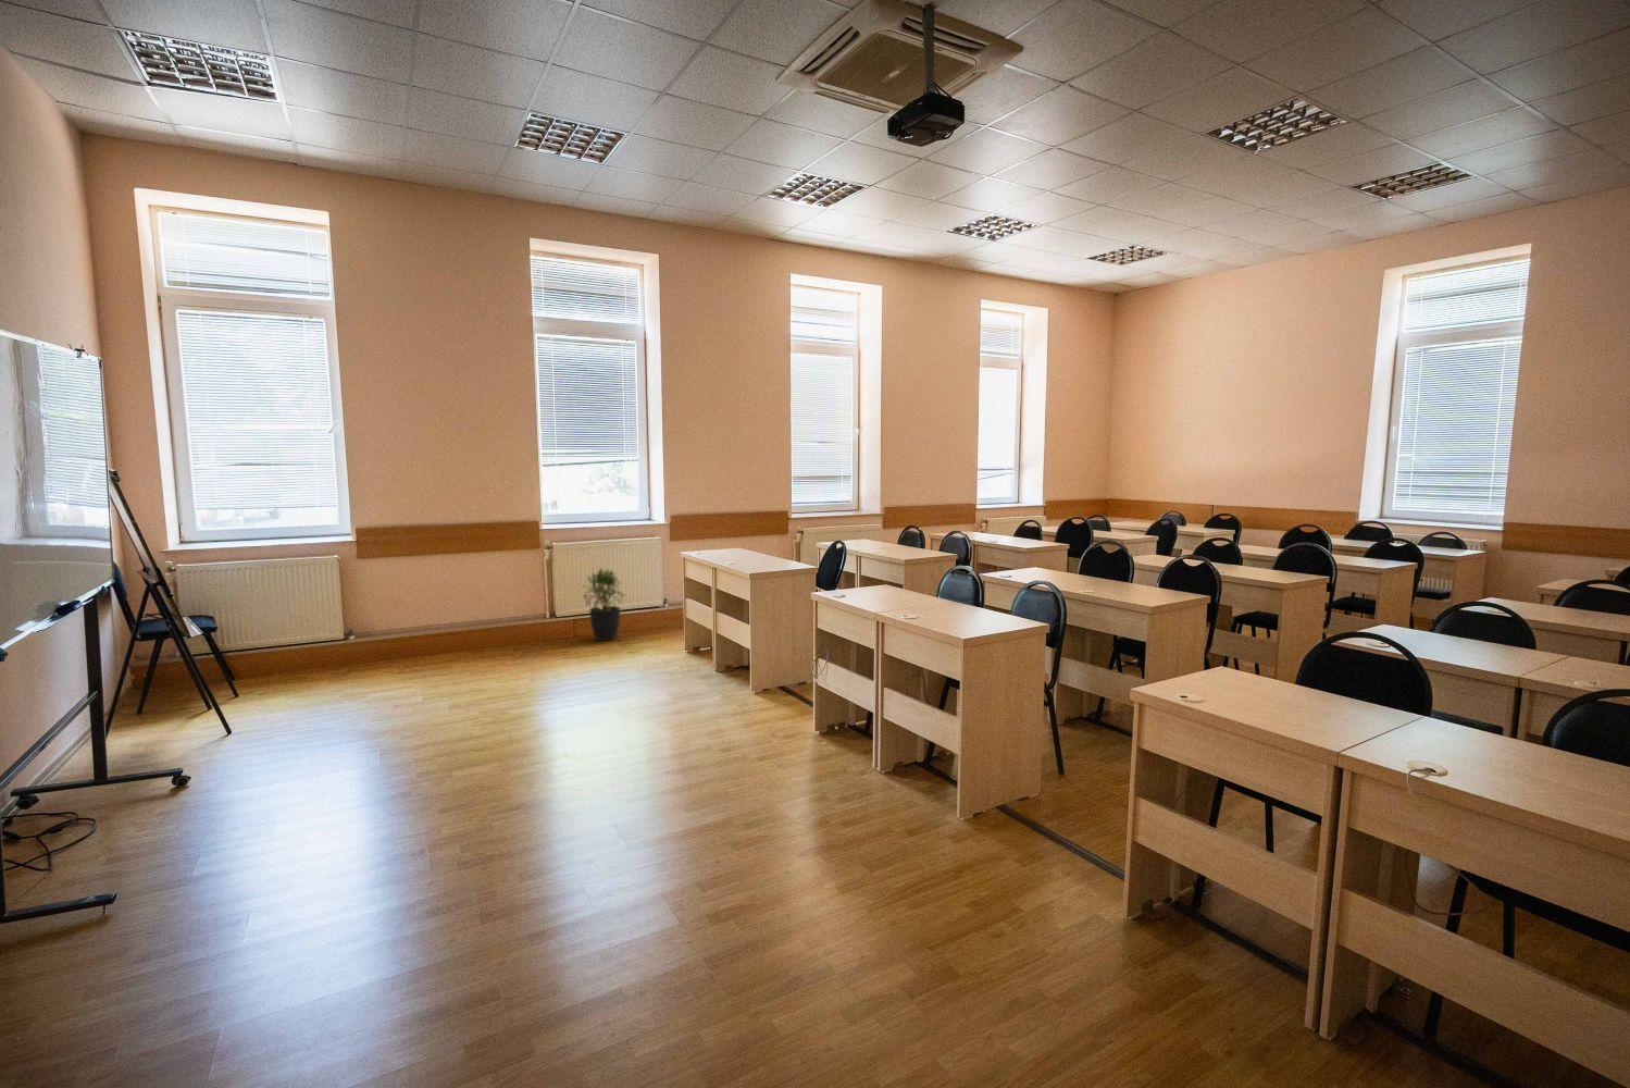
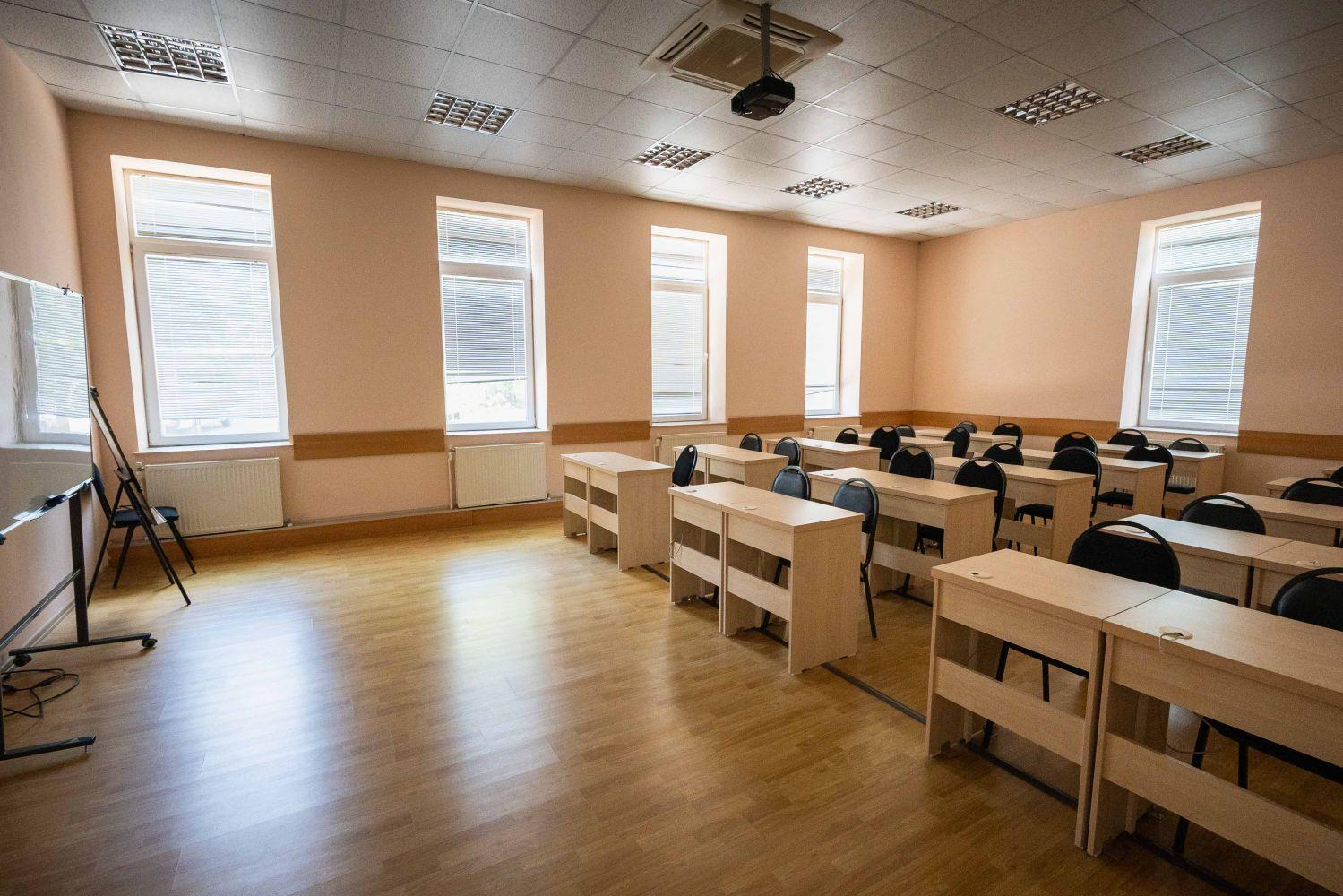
- potted plant [580,567,626,642]
